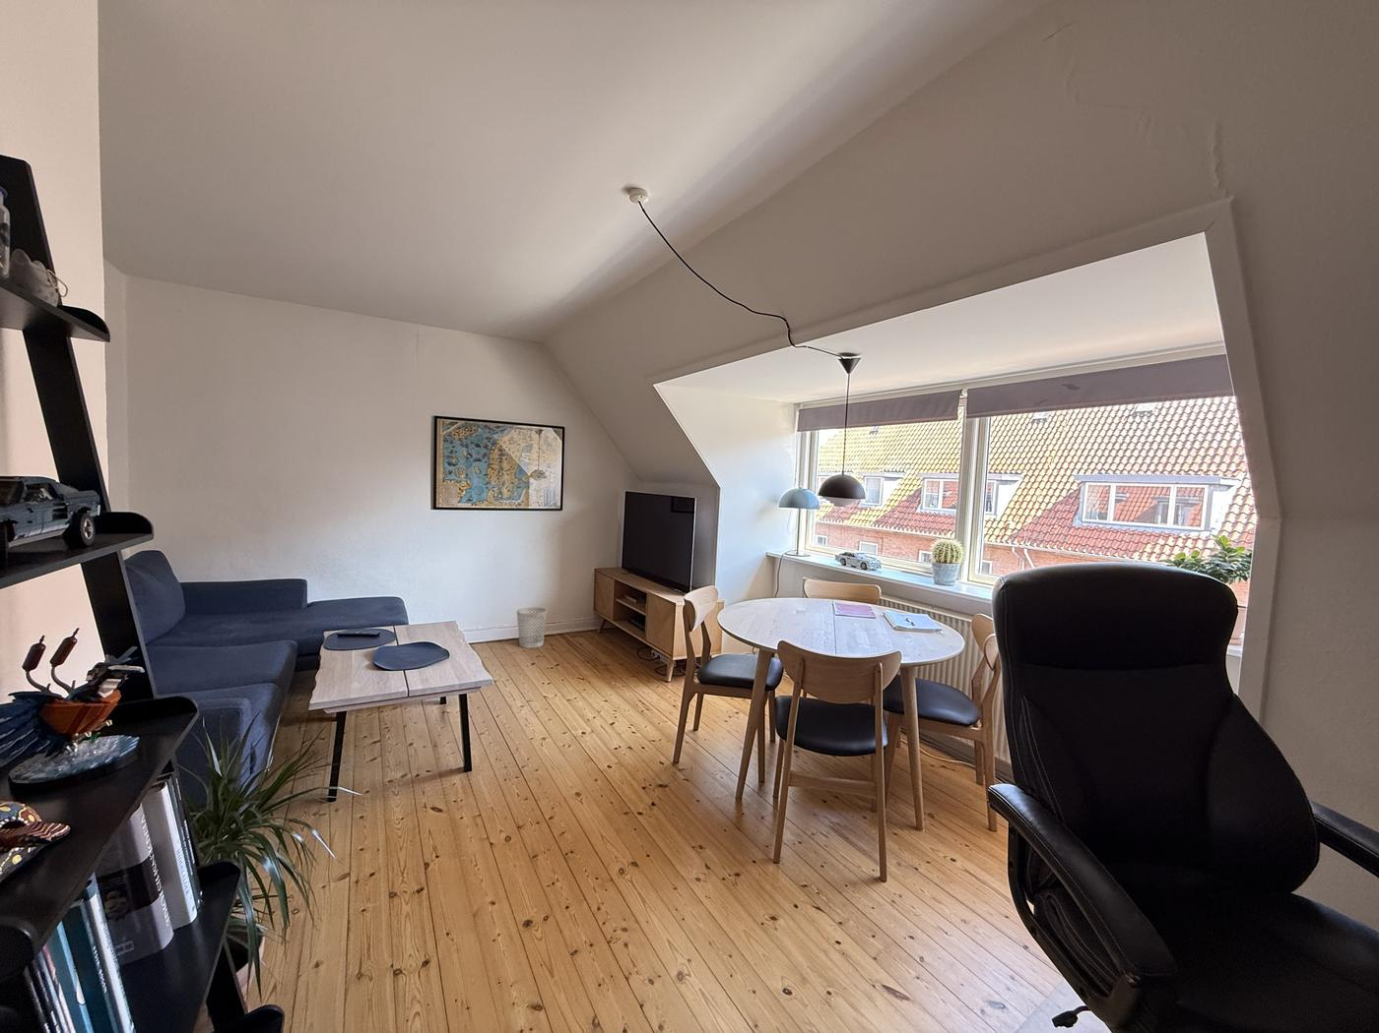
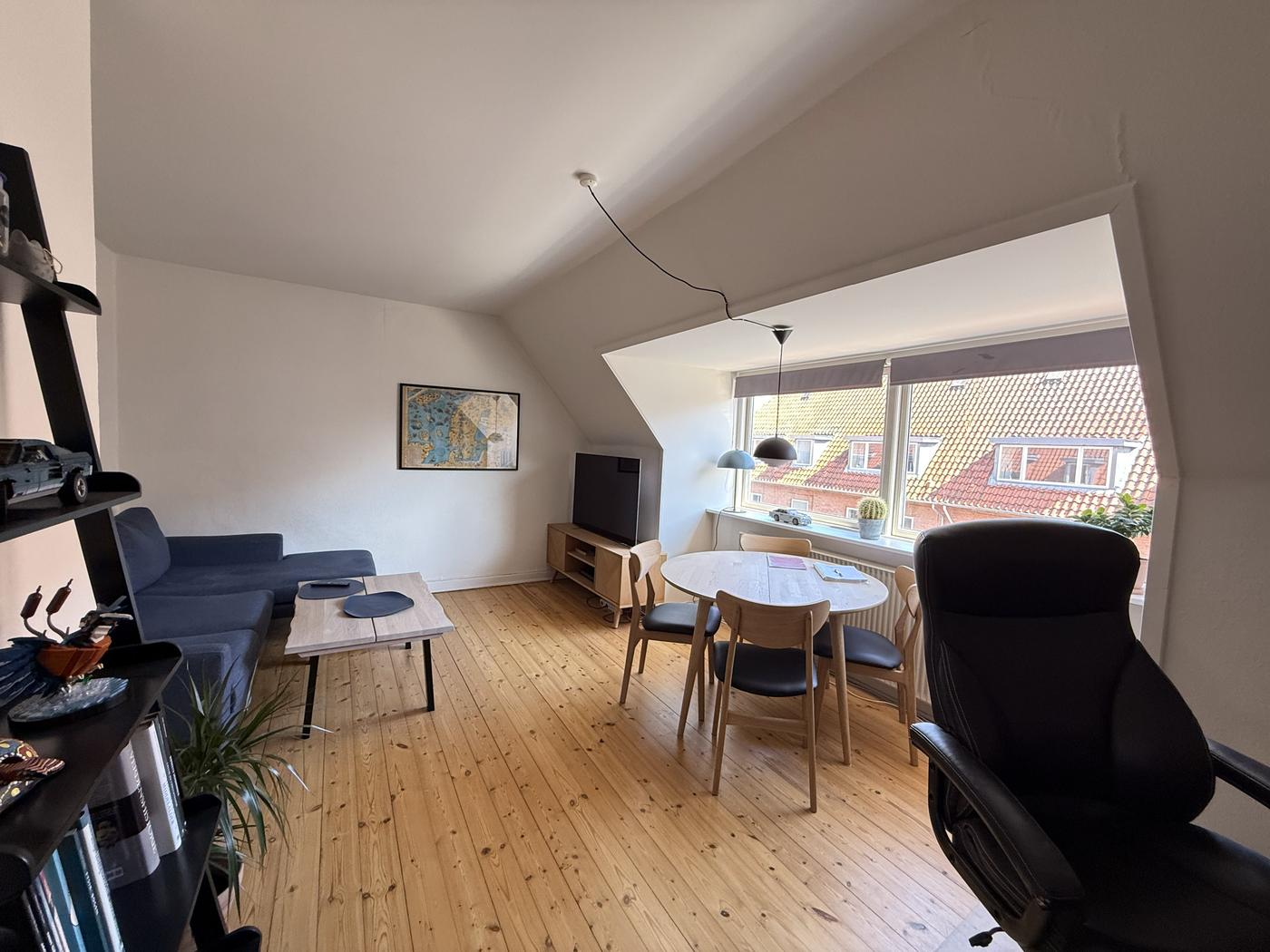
- wastebasket [516,607,547,649]
